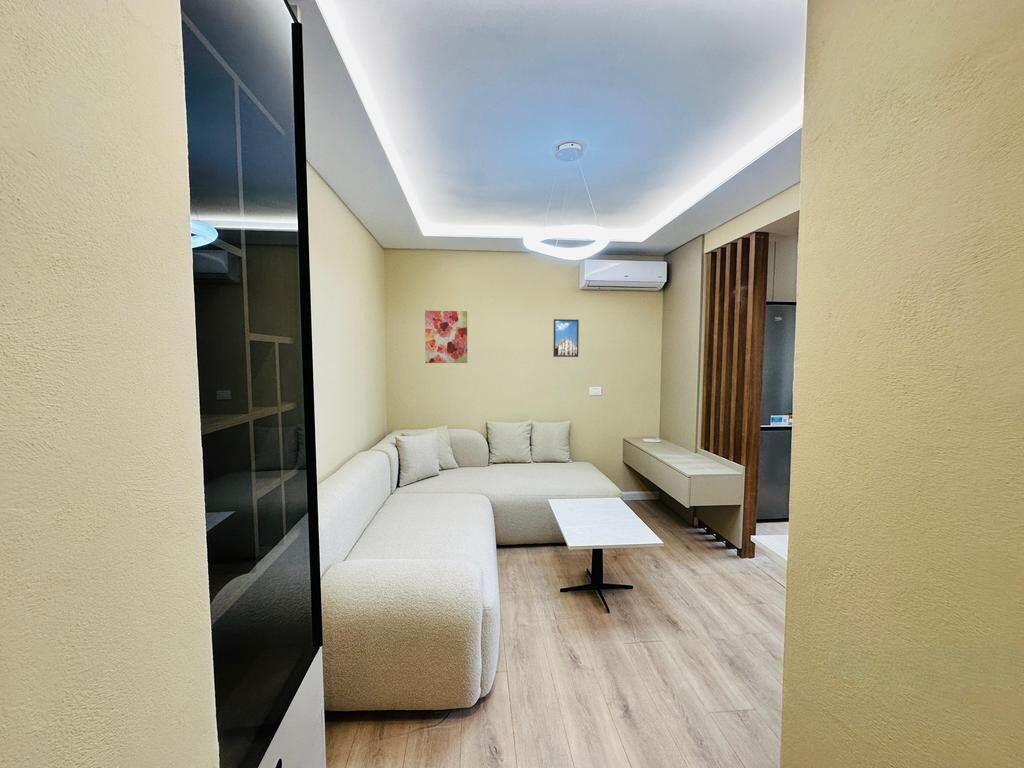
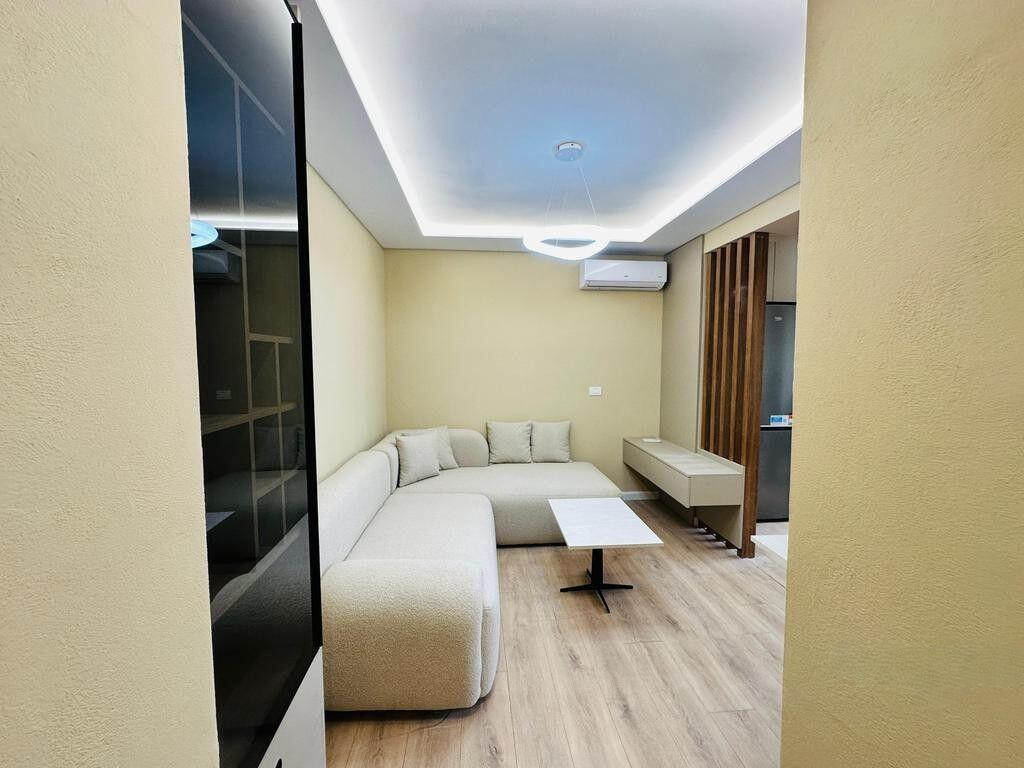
- wall art [424,310,468,364]
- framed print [552,318,580,358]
